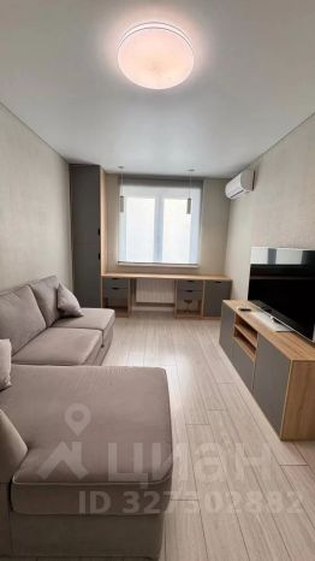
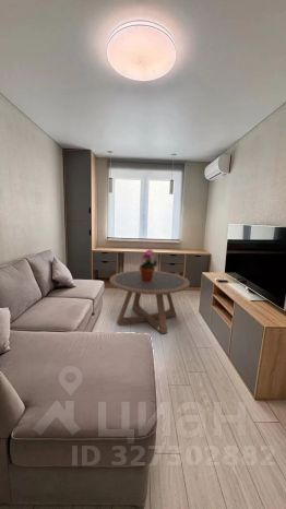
+ coffee table [109,270,191,335]
+ potted plant [139,248,158,283]
